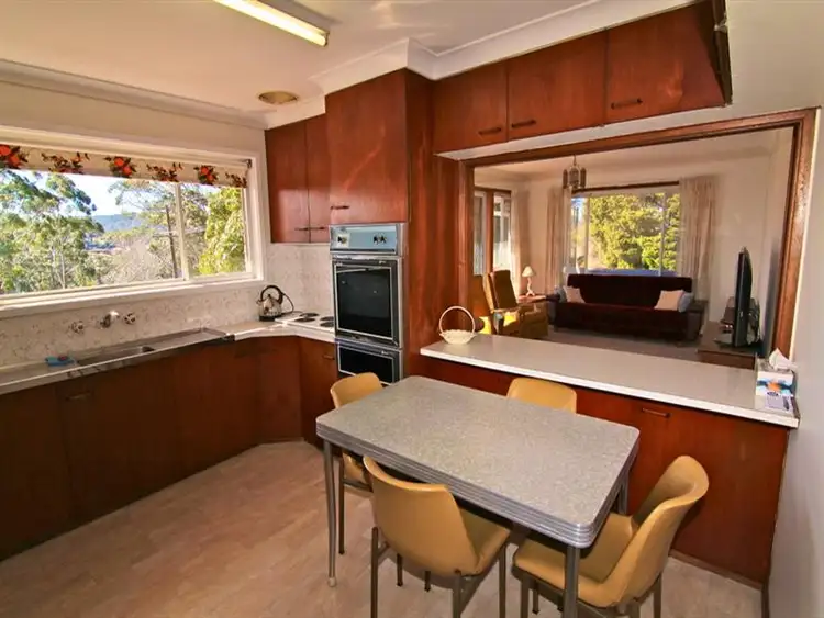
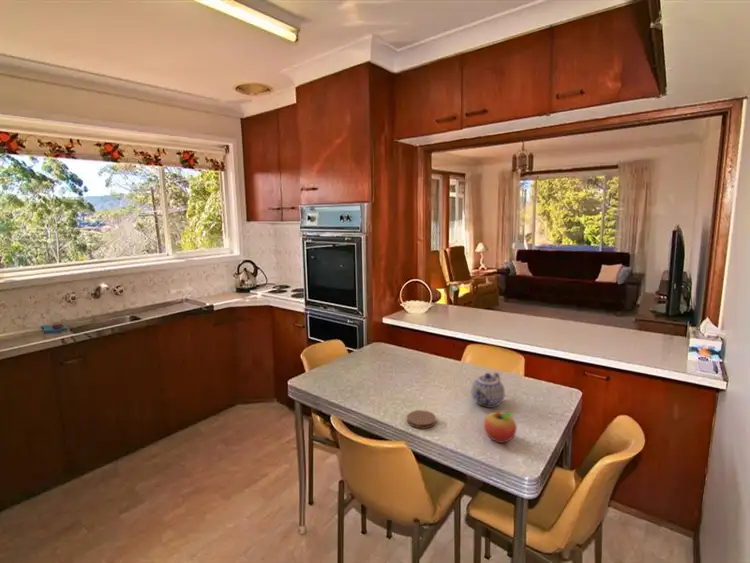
+ coaster [406,409,437,429]
+ fruit [483,411,518,444]
+ teapot [471,372,506,409]
